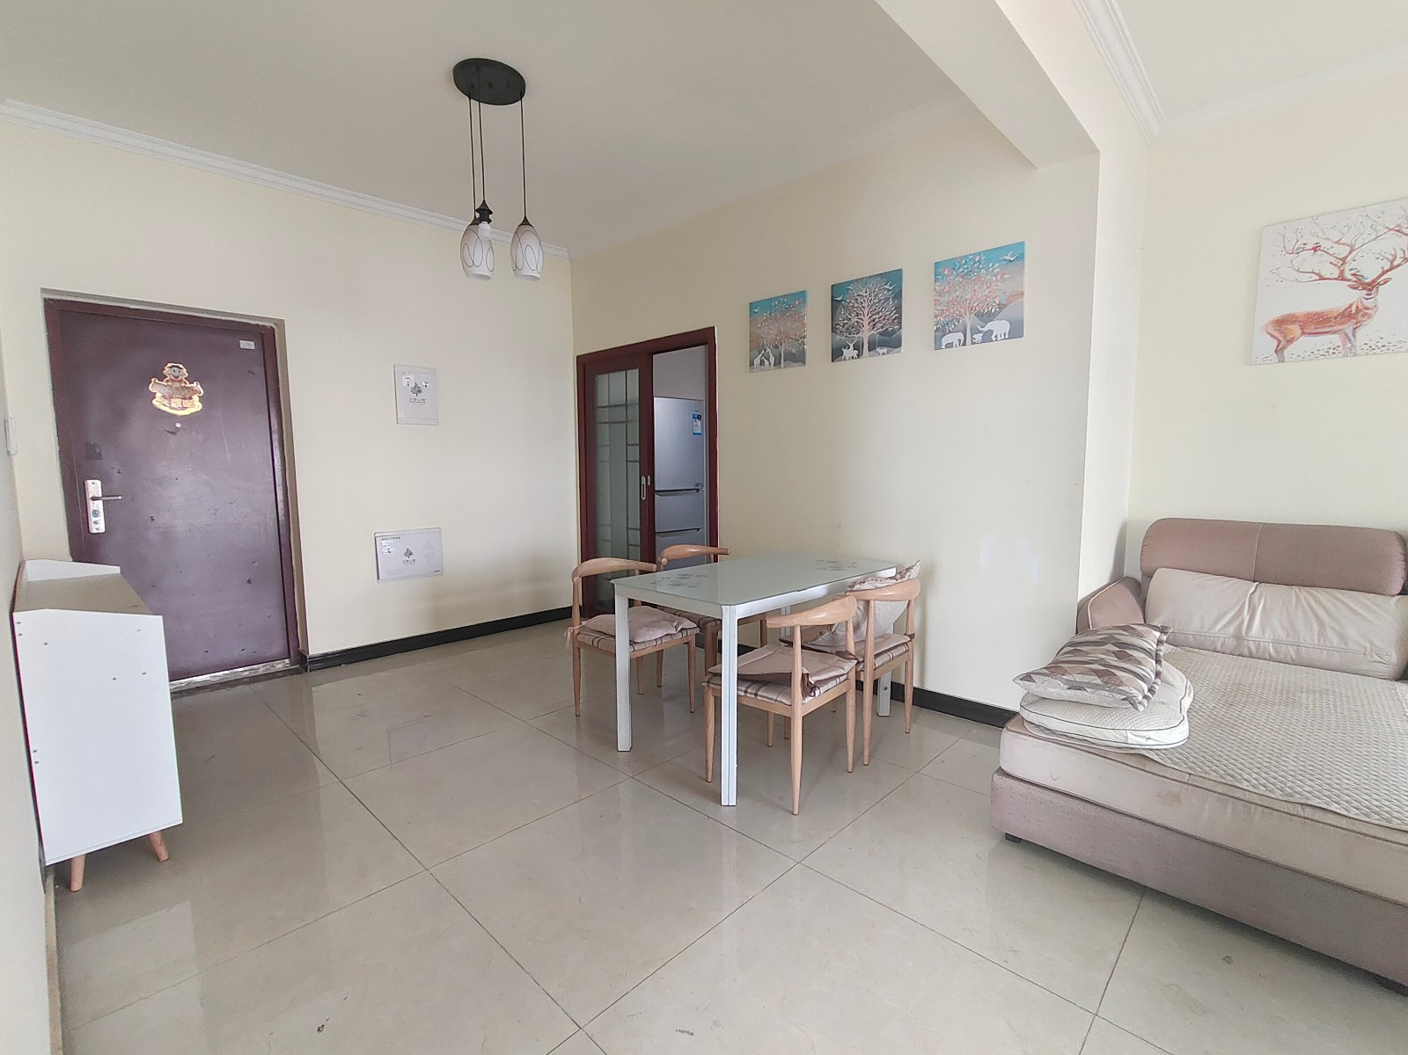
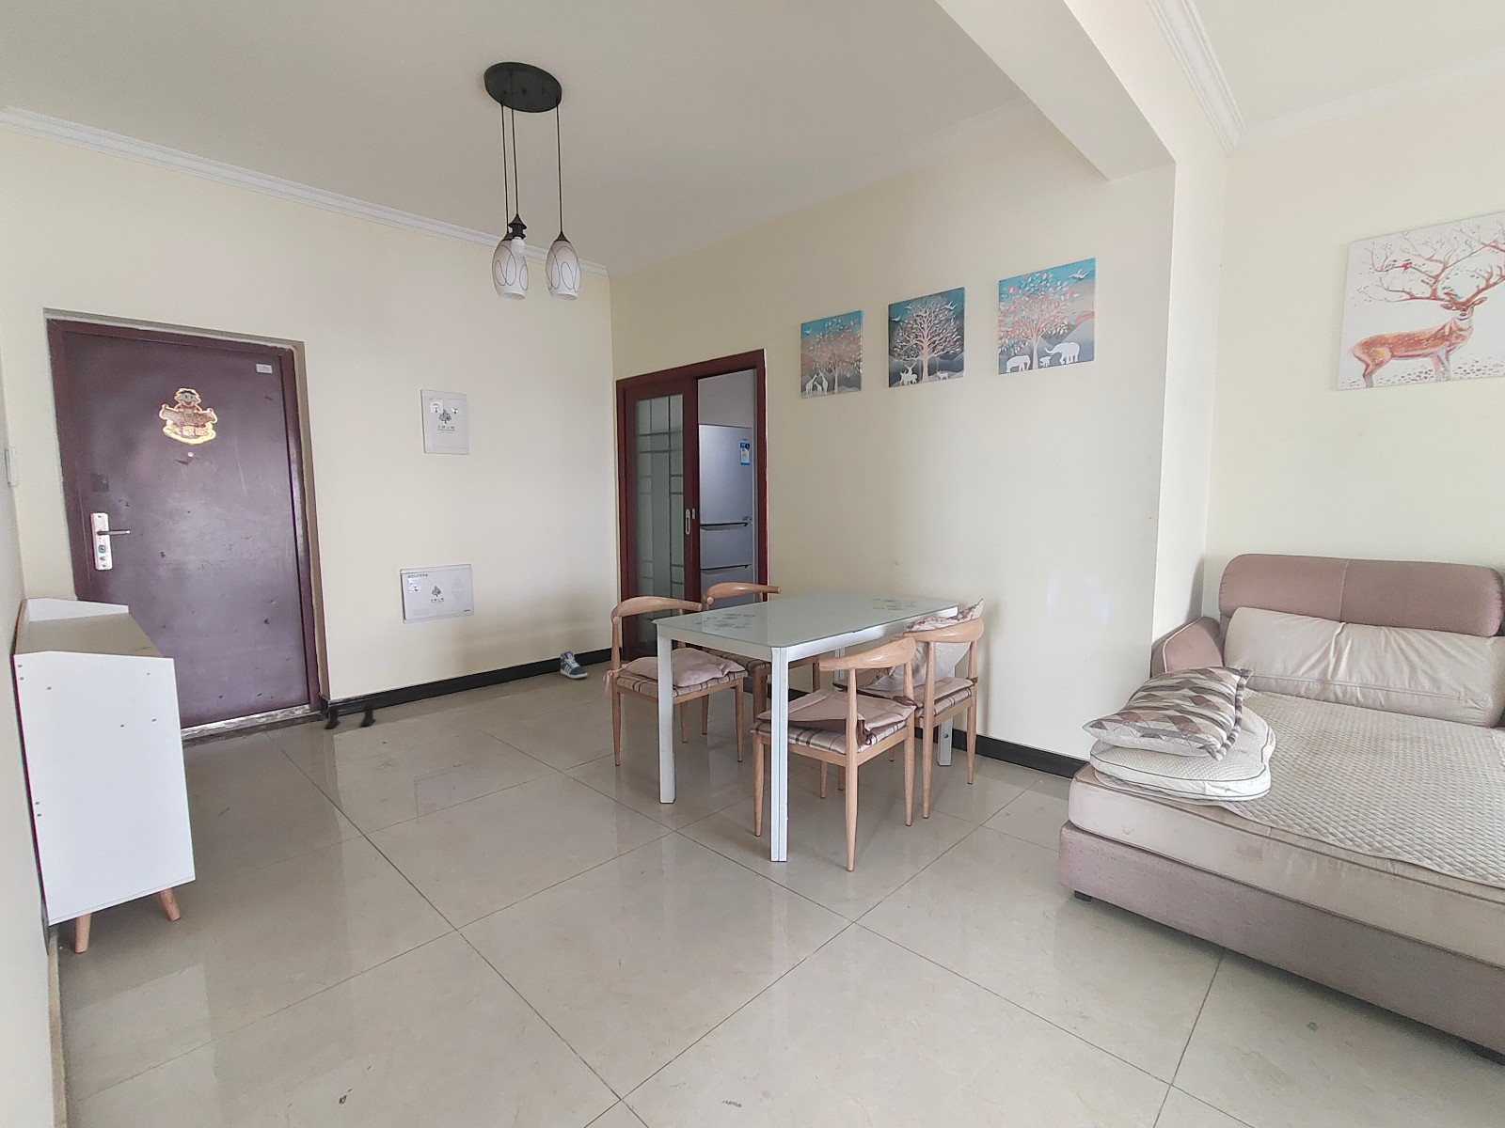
+ sneaker [559,650,589,680]
+ boots [324,703,377,730]
